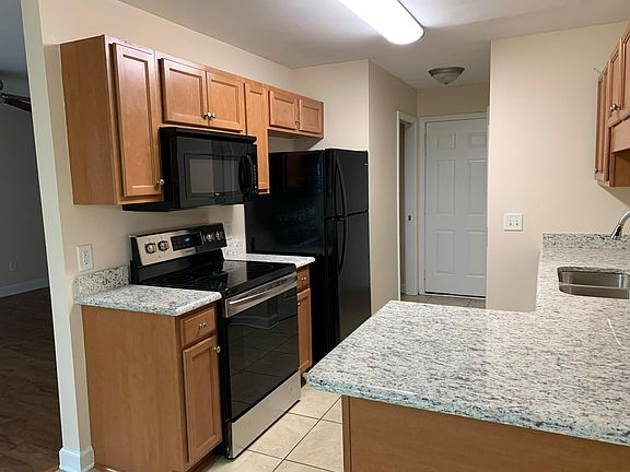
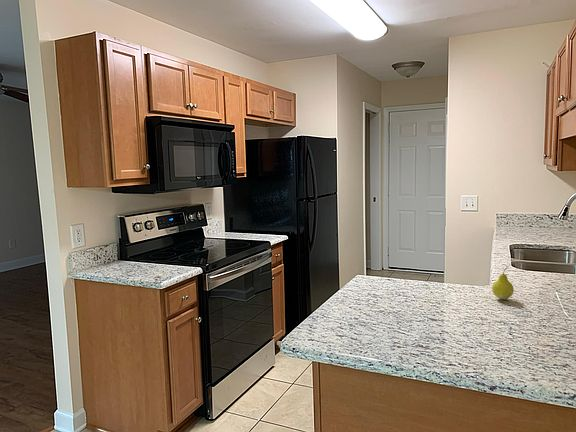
+ fruit [491,266,515,300]
